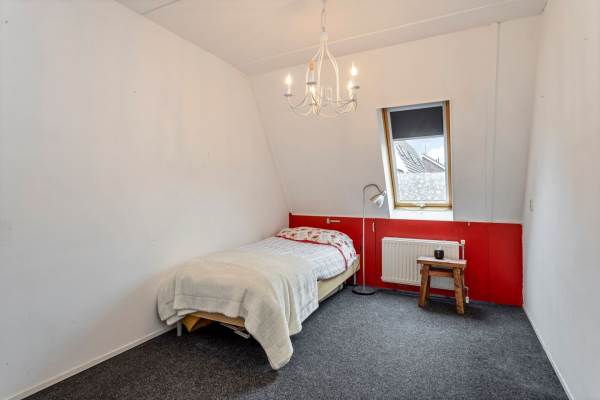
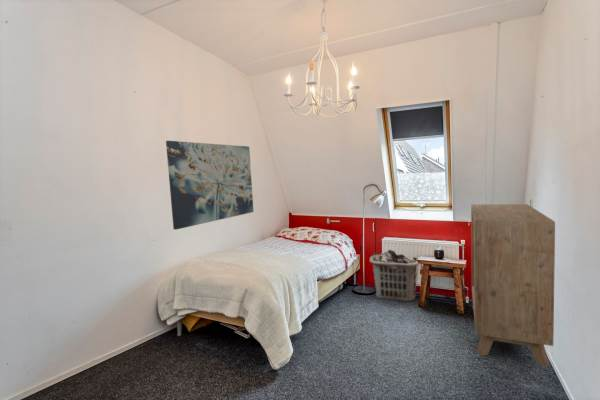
+ clothes hamper [369,249,419,302]
+ wall art [165,140,255,231]
+ dresser [470,203,556,368]
